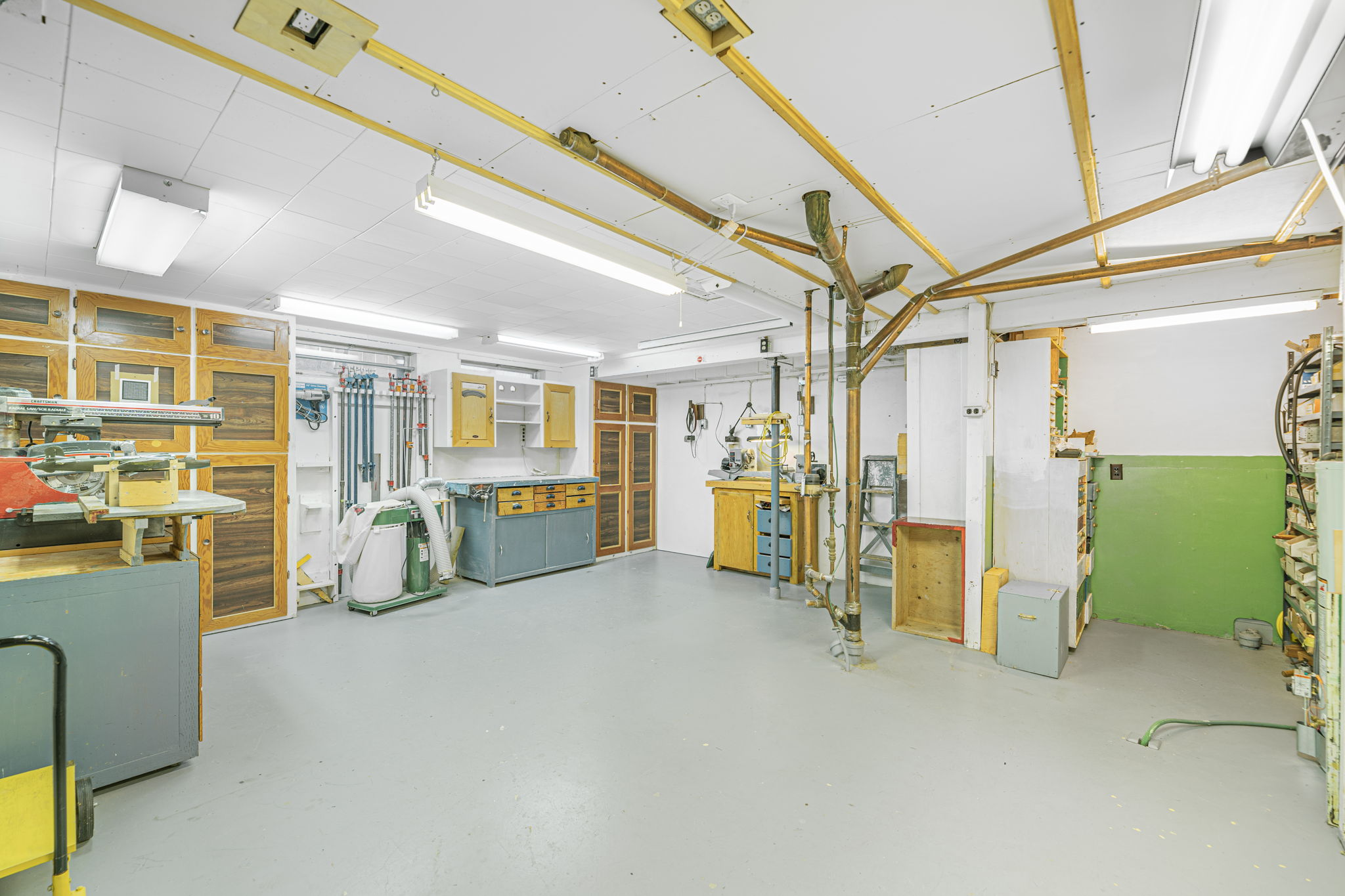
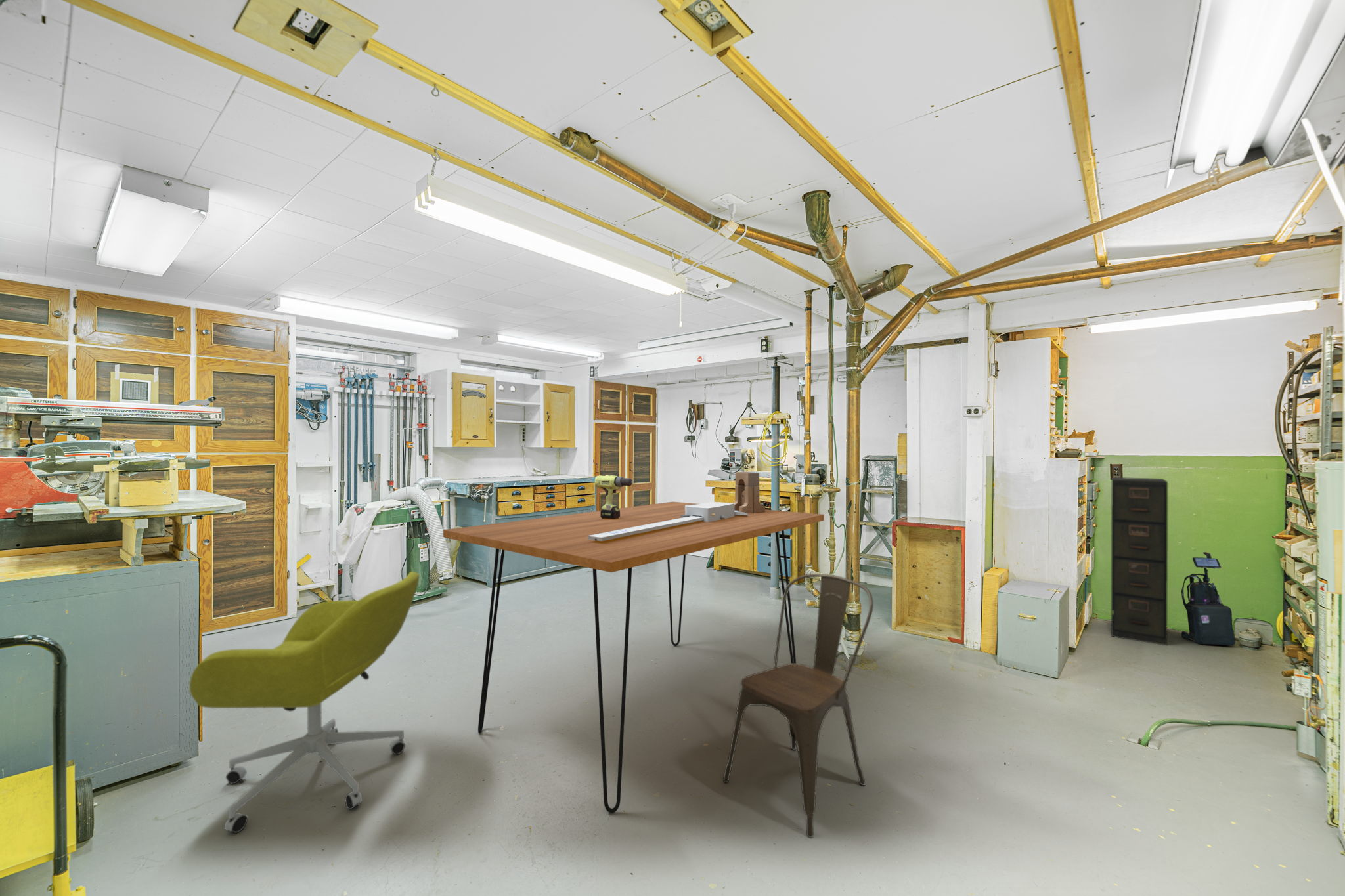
+ office chair [189,571,420,834]
+ filing cabinet [1111,477,1168,646]
+ vacuum cleaner [1181,551,1236,646]
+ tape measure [588,501,748,541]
+ power drill [594,475,634,519]
+ arch block [734,471,766,513]
+ chair [722,573,874,838]
+ dining table [443,501,825,814]
